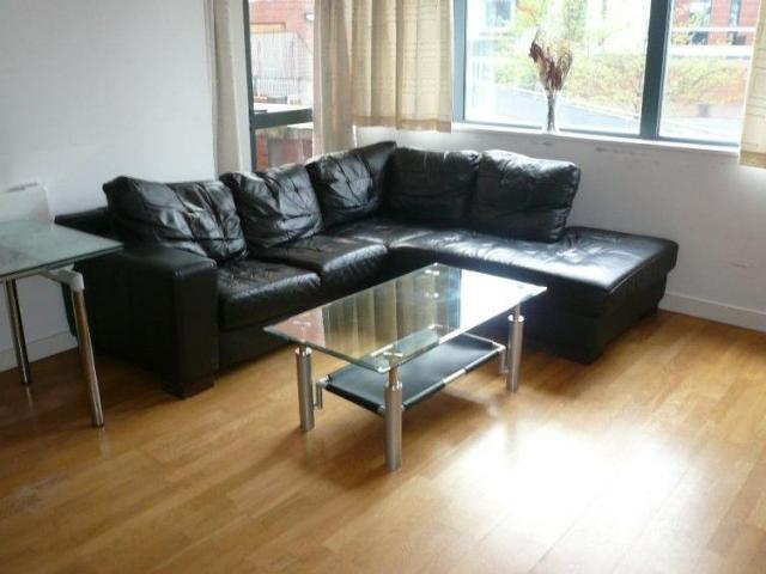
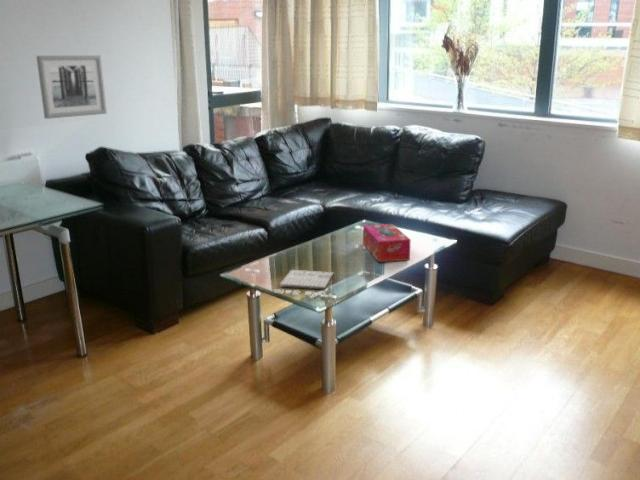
+ magazine [273,269,335,299]
+ tissue box [362,223,412,263]
+ wall art [35,55,108,120]
